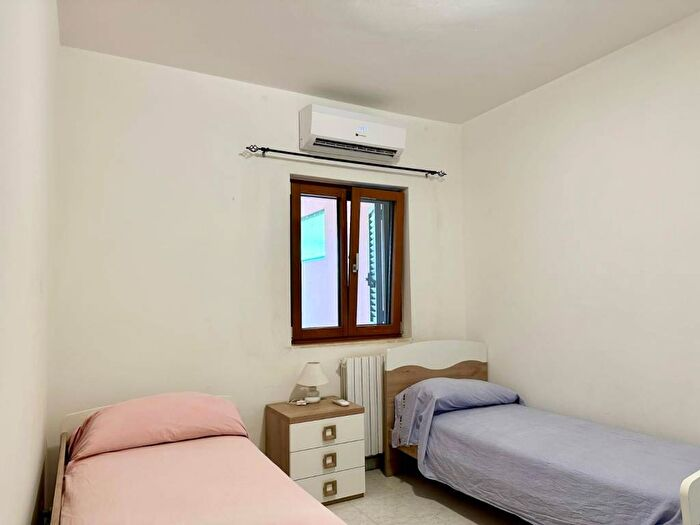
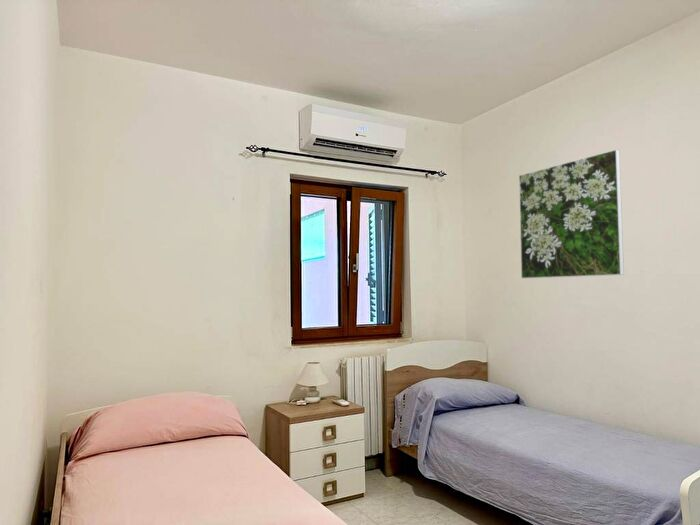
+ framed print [518,148,625,279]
